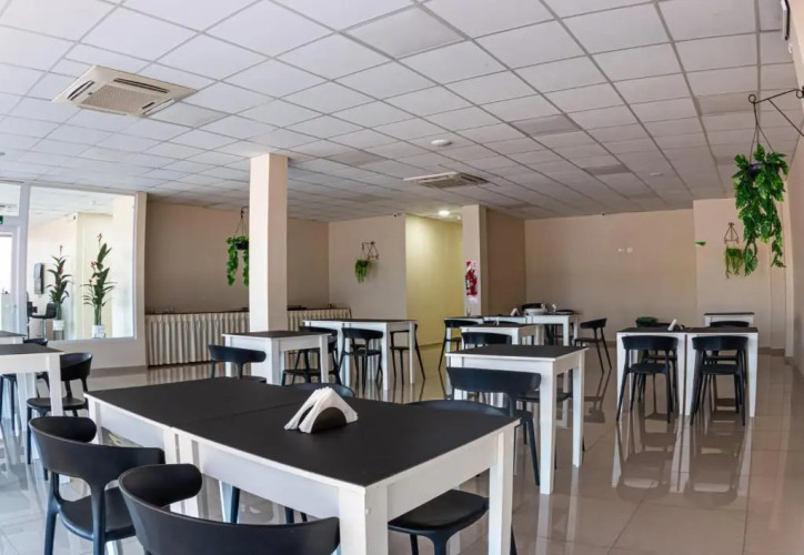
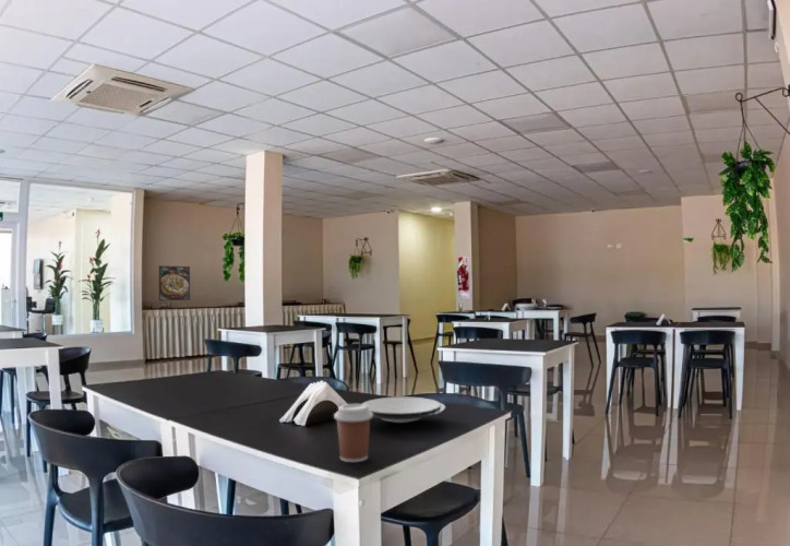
+ plate [361,396,446,424]
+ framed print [158,264,191,301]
+ coffee cup [333,403,373,463]
